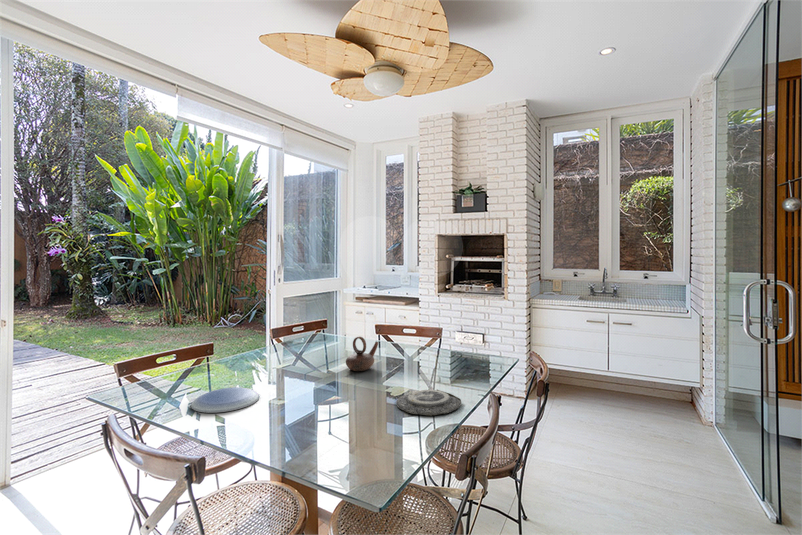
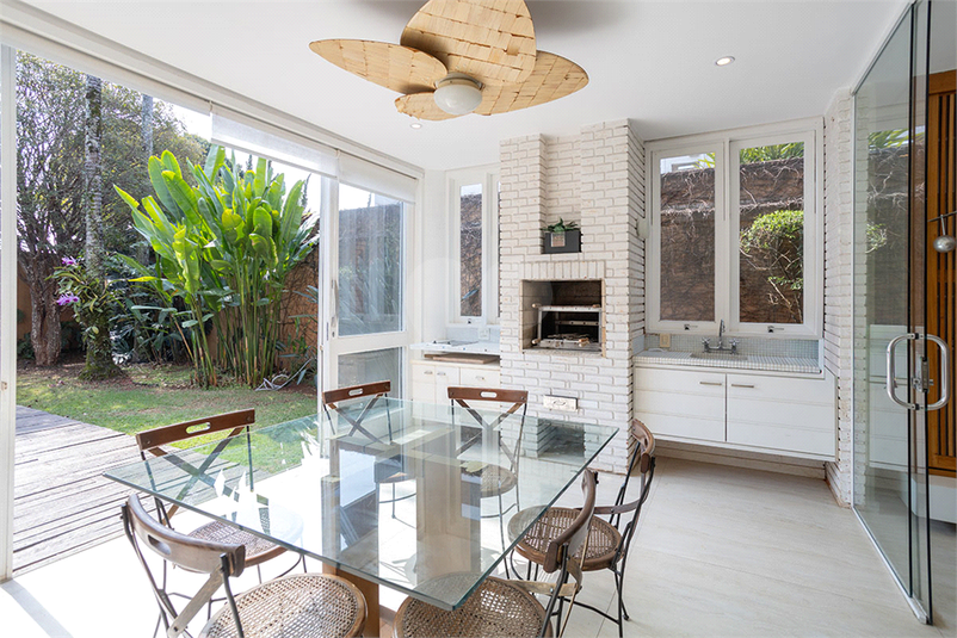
- plate [190,386,260,414]
- plate [395,389,462,416]
- teapot [345,336,379,372]
